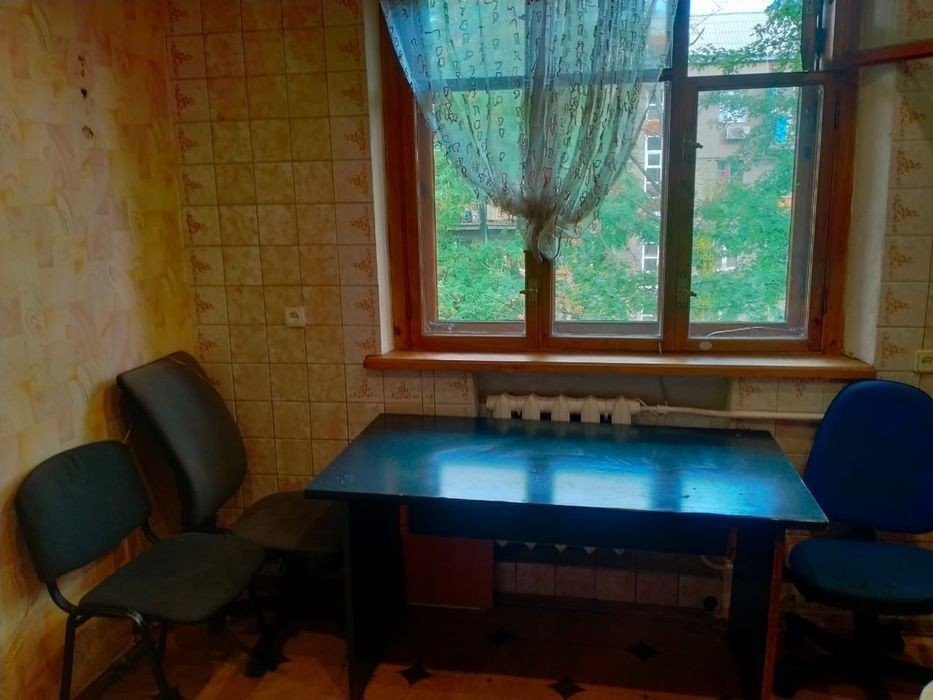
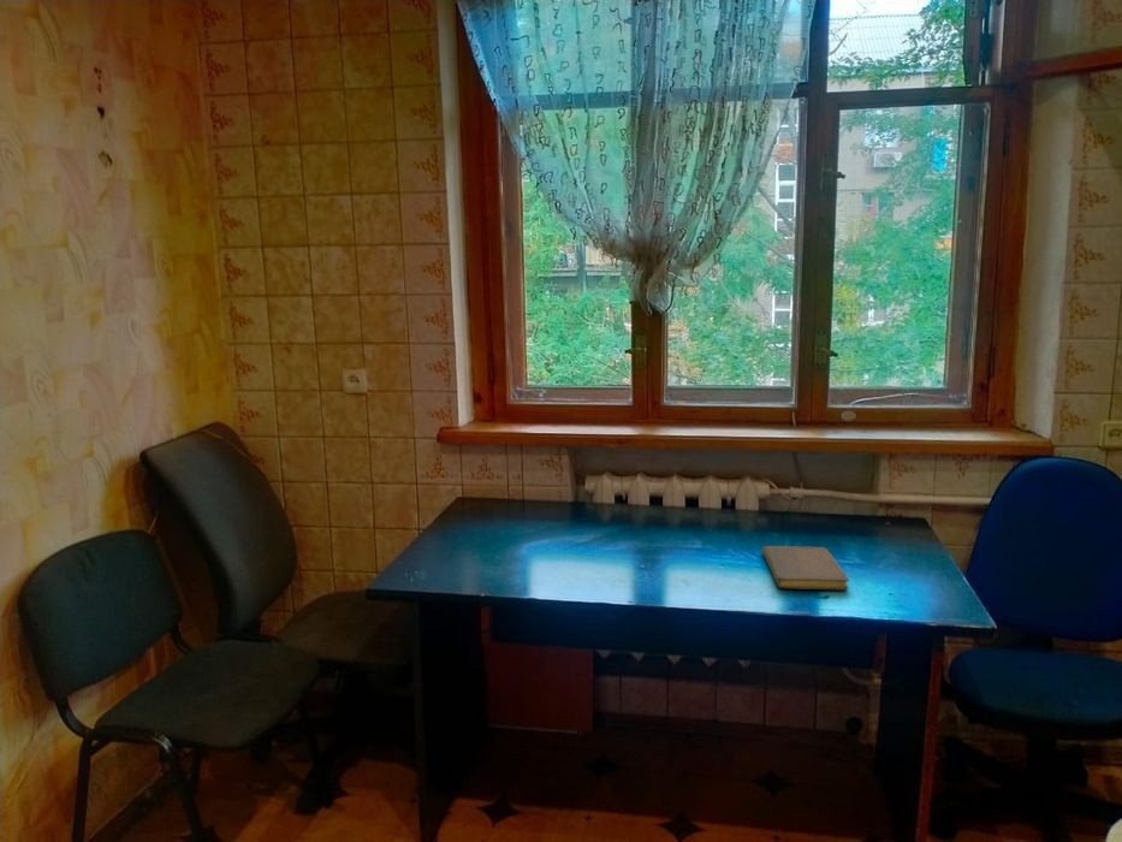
+ notebook [761,545,850,591]
